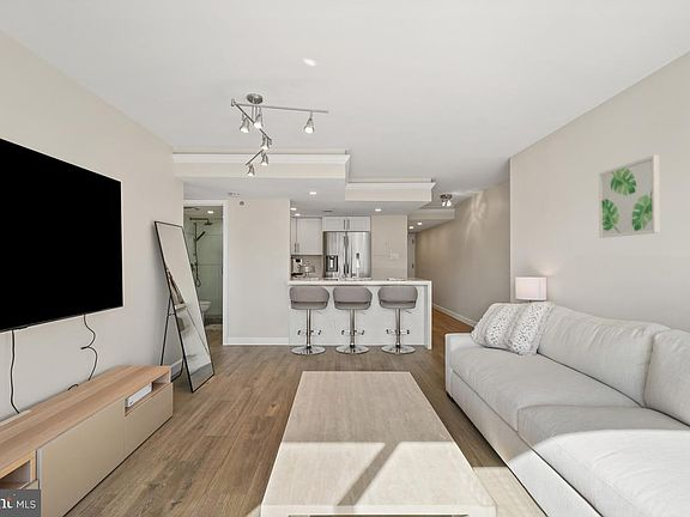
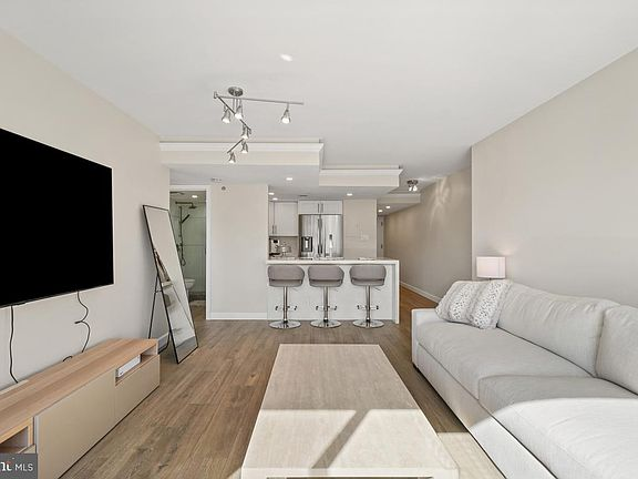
- wall art [598,154,661,239]
